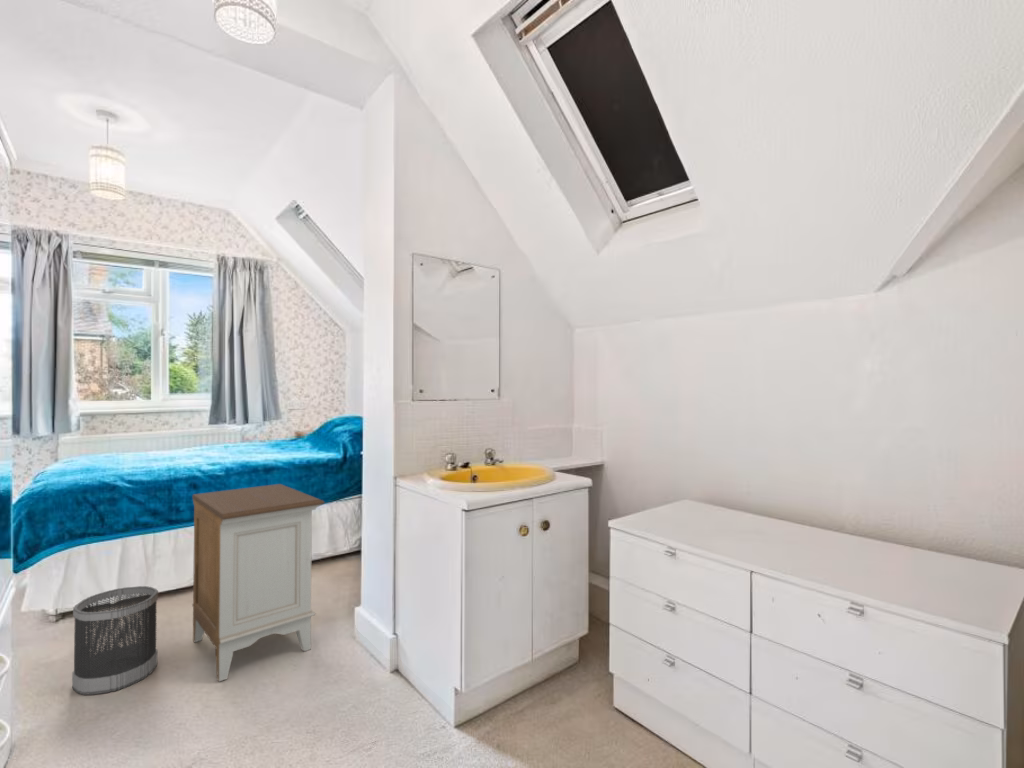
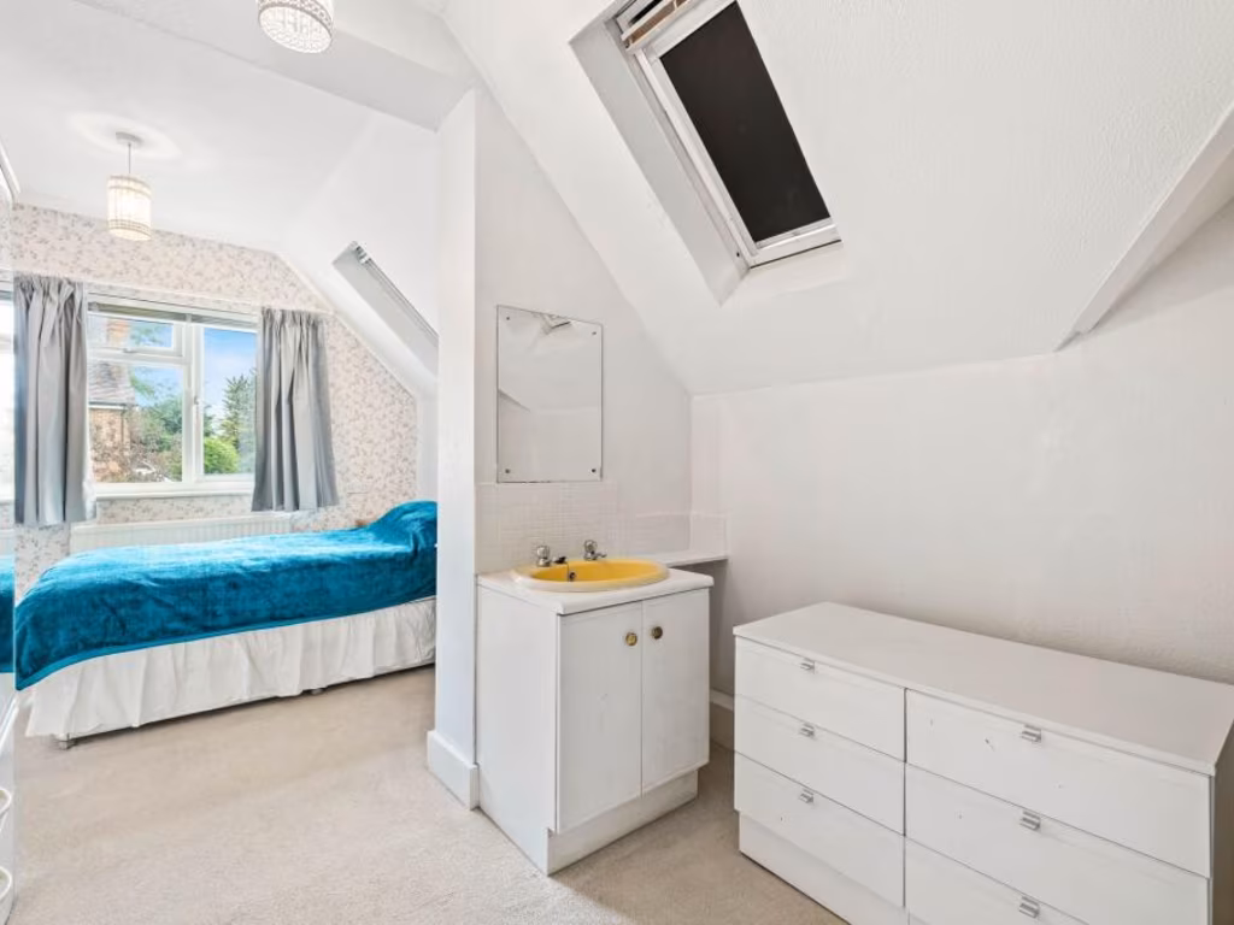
- nightstand [191,483,326,682]
- wastebasket [71,585,159,696]
